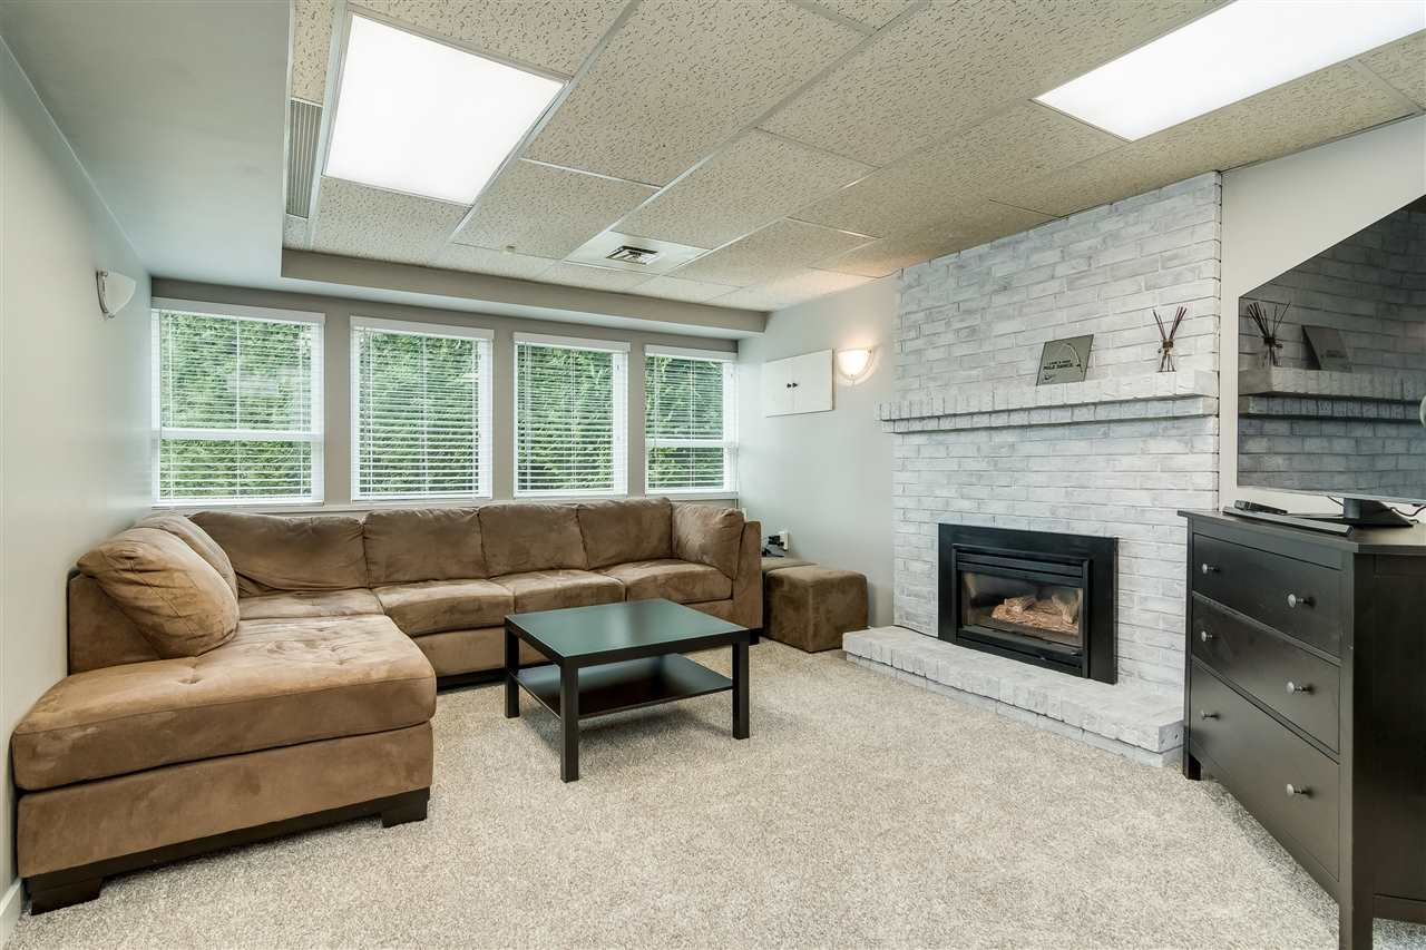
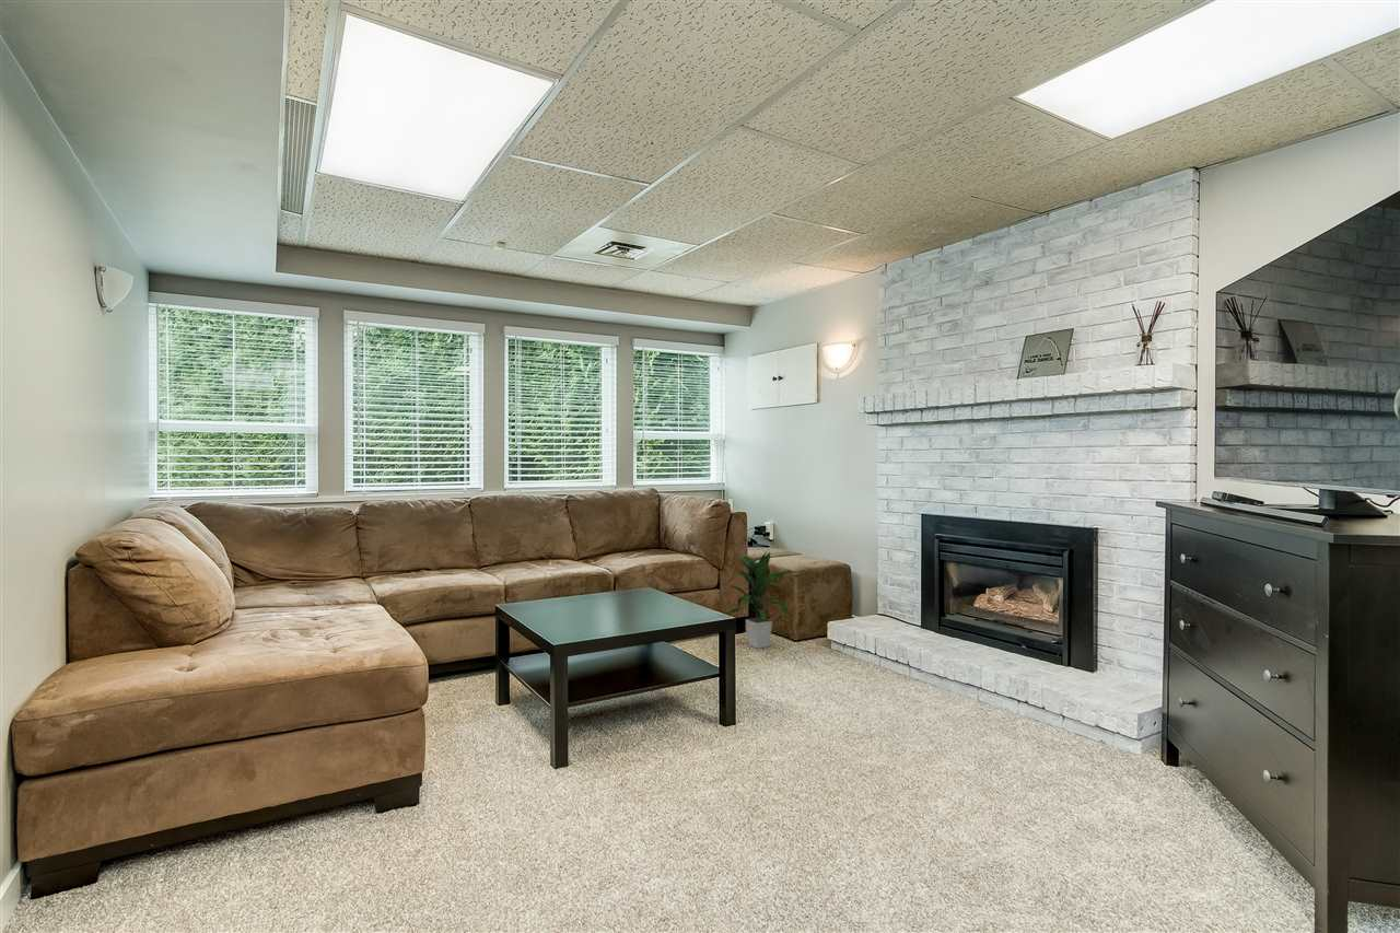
+ indoor plant [725,550,798,650]
